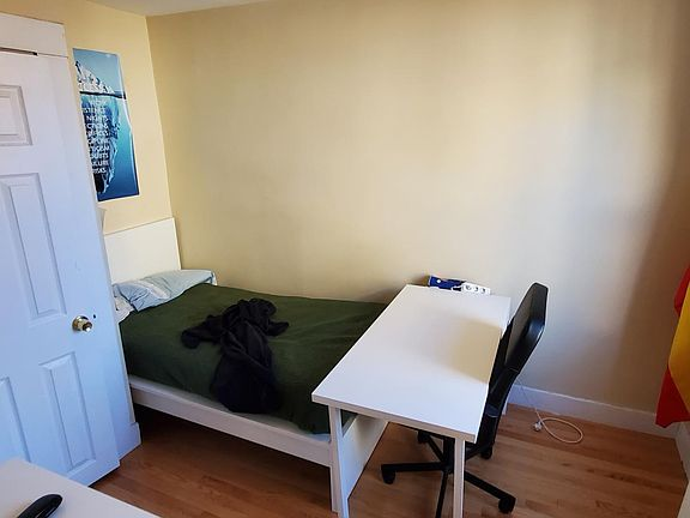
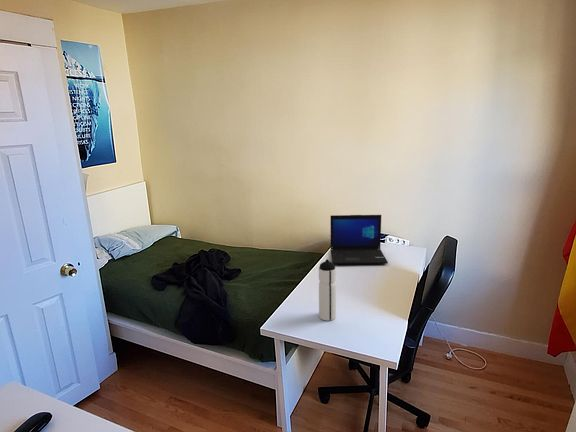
+ laptop [329,214,389,265]
+ water bottle [318,258,337,322]
